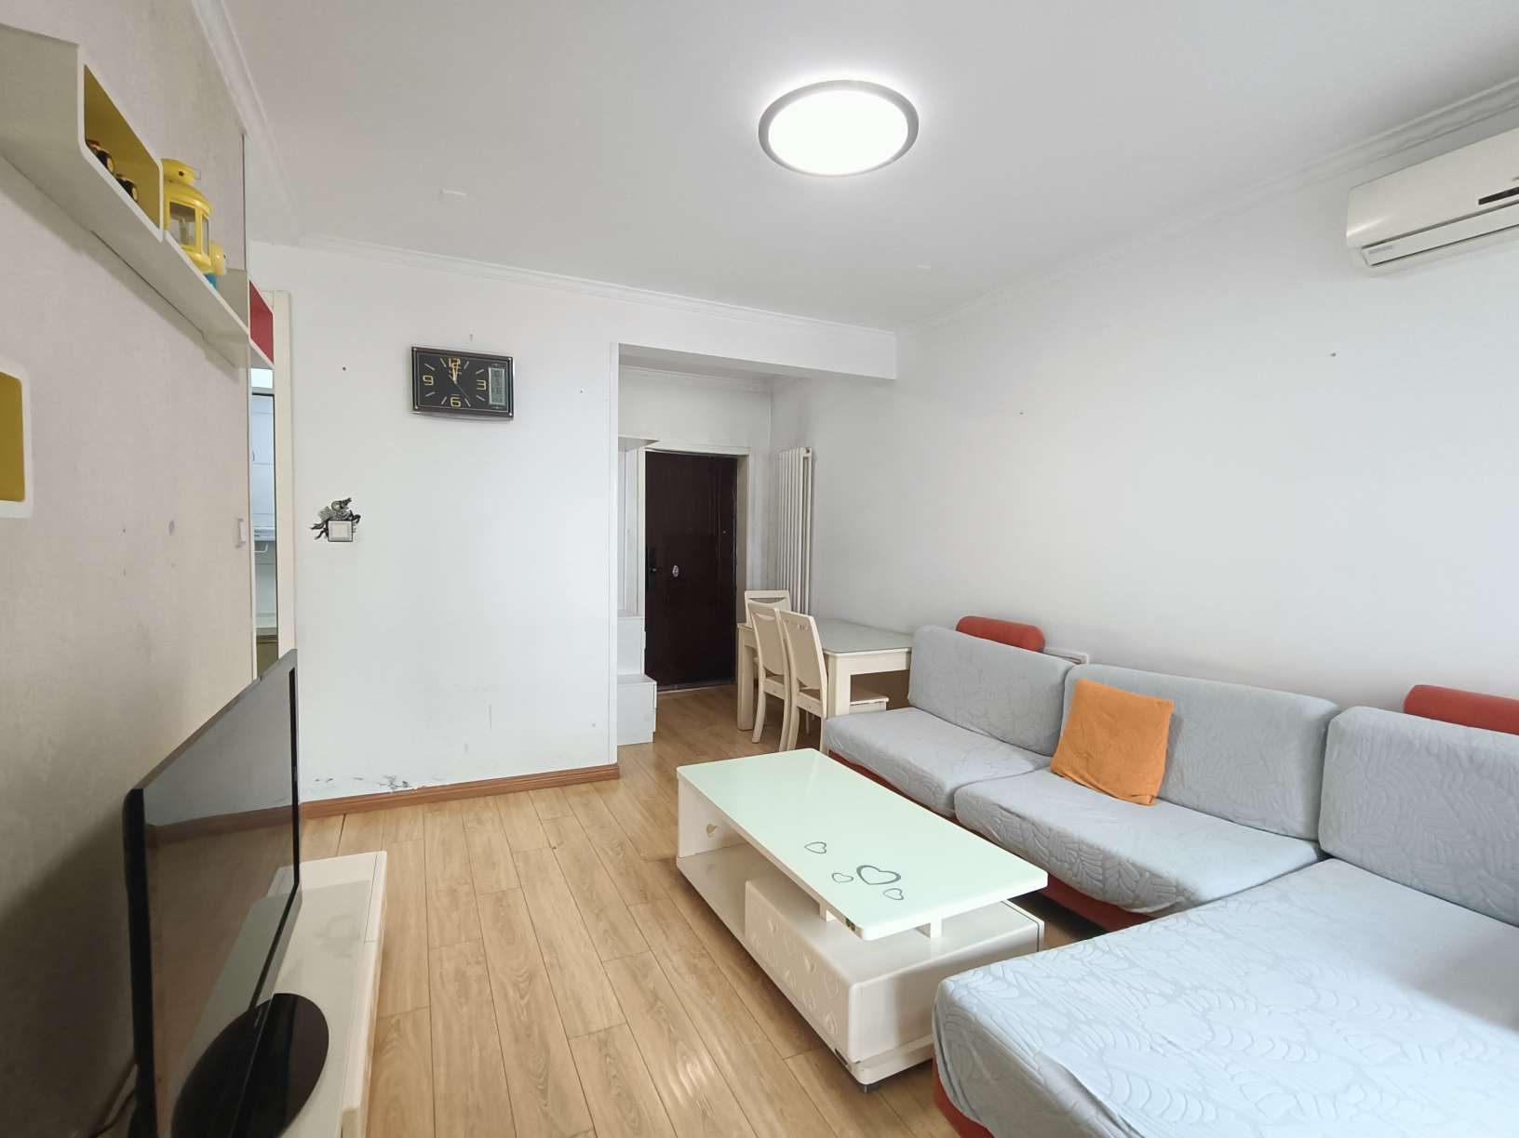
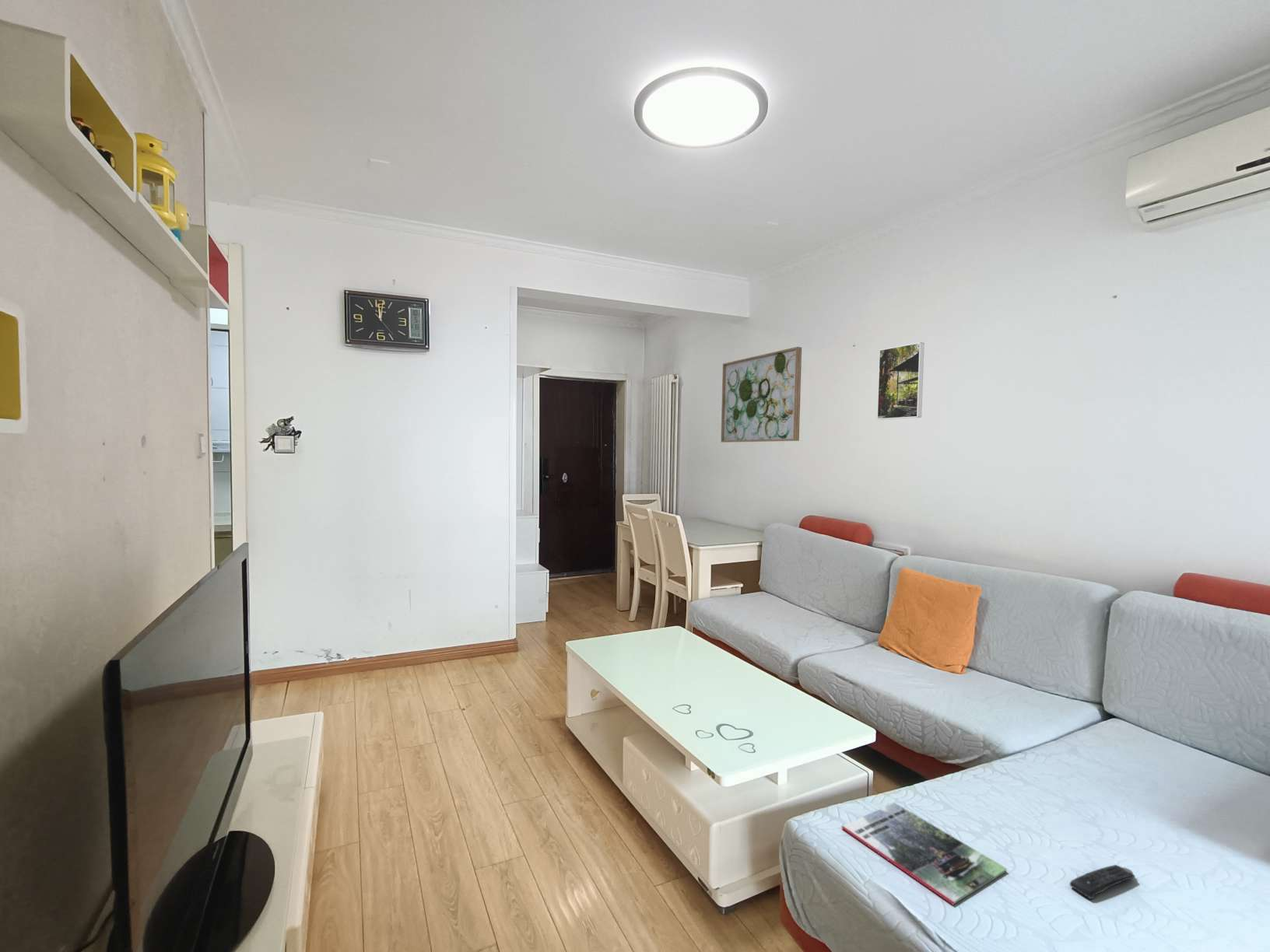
+ wall art [720,346,802,443]
+ magazine [841,802,1008,906]
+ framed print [876,341,925,421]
+ remote control [1069,864,1136,900]
